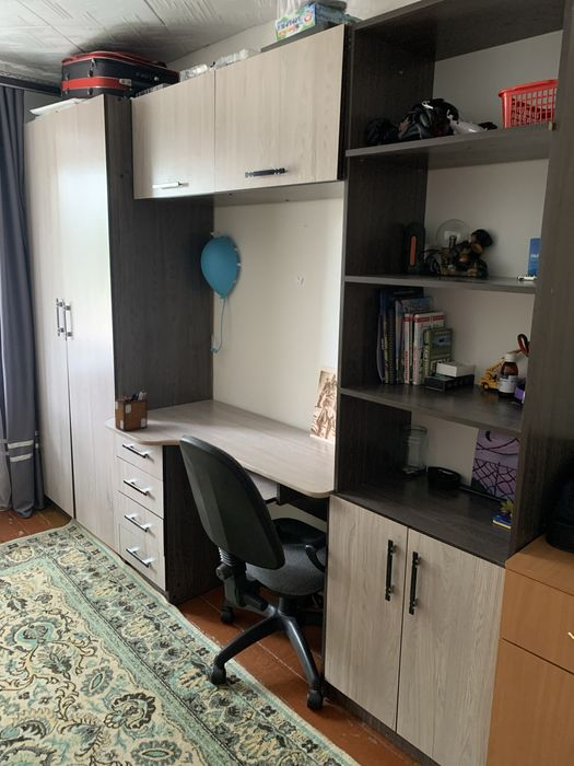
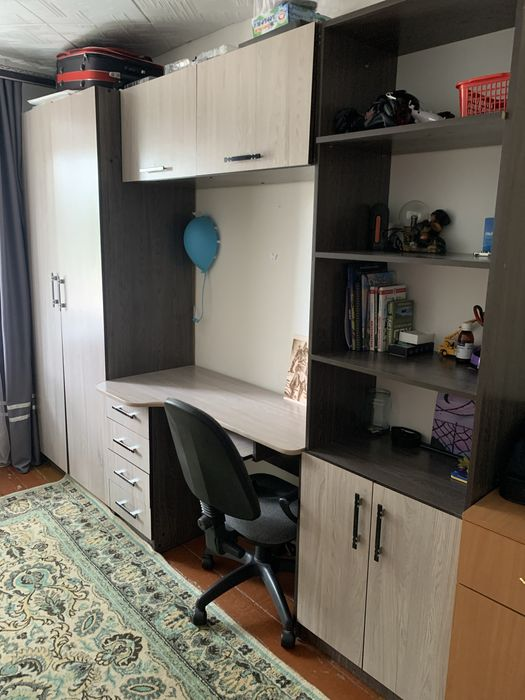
- desk organizer [114,387,149,432]
